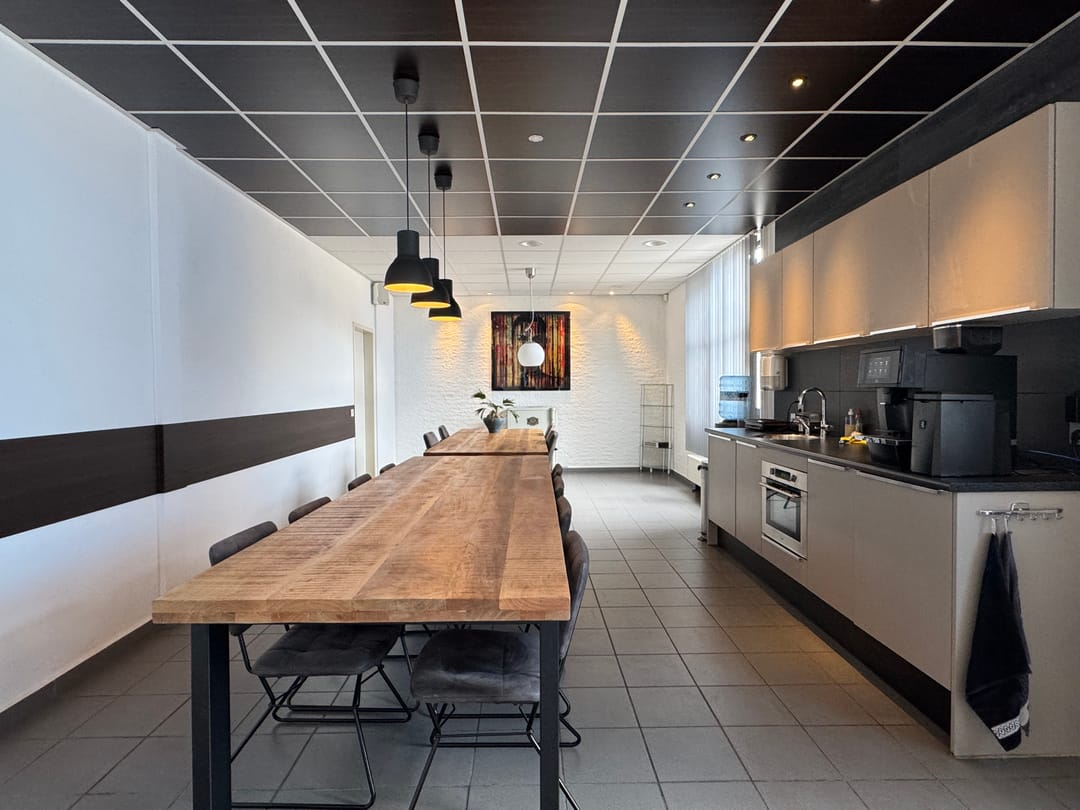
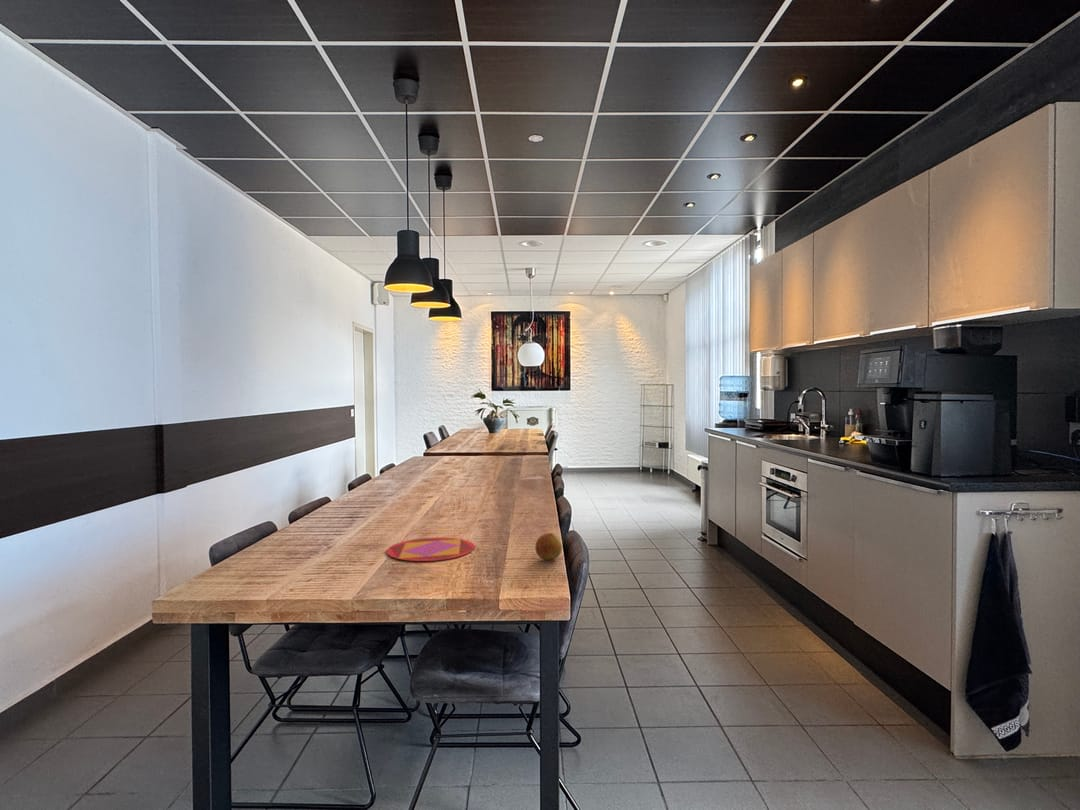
+ fruit [534,532,563,560]
+ plate [386,536,476,562]
